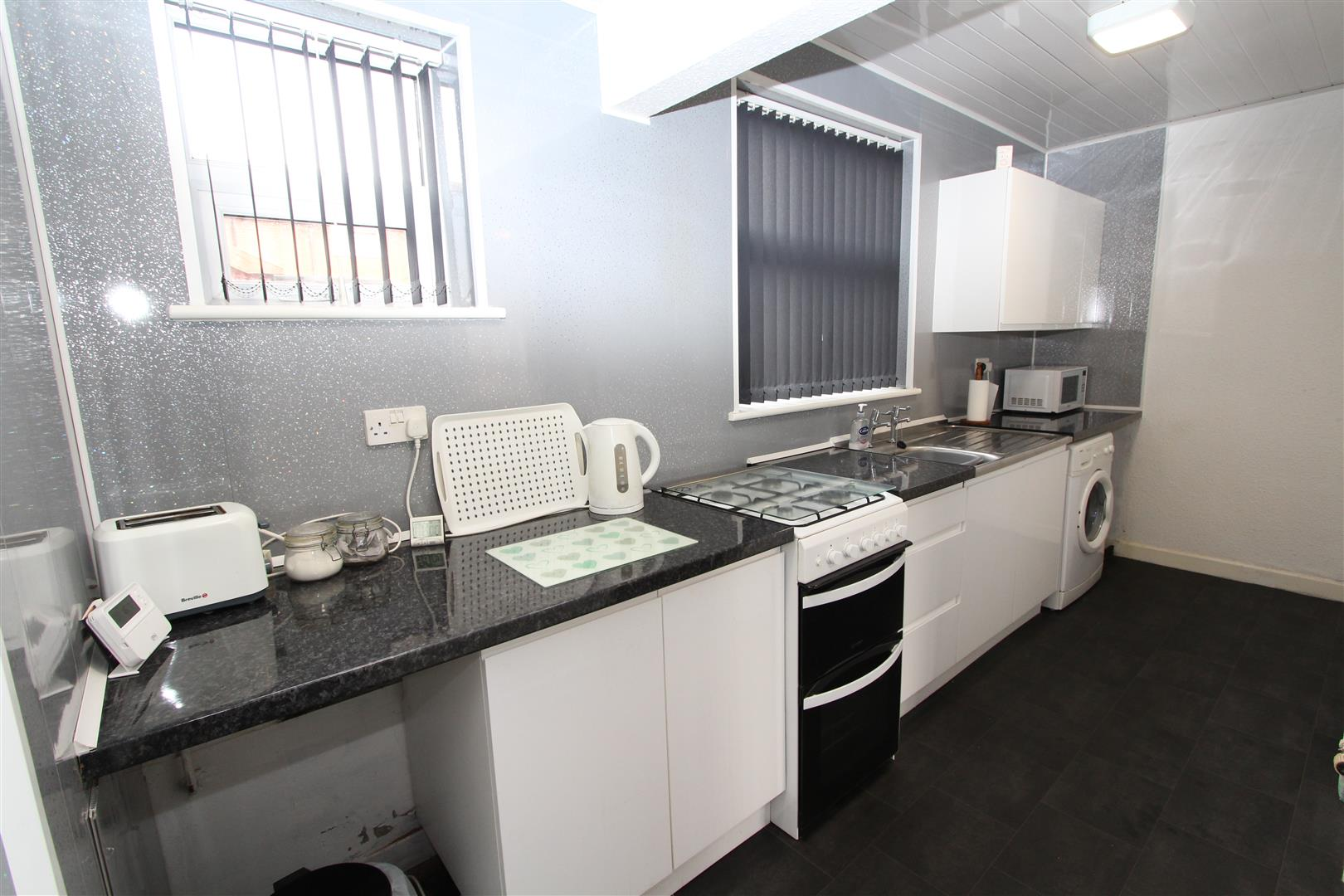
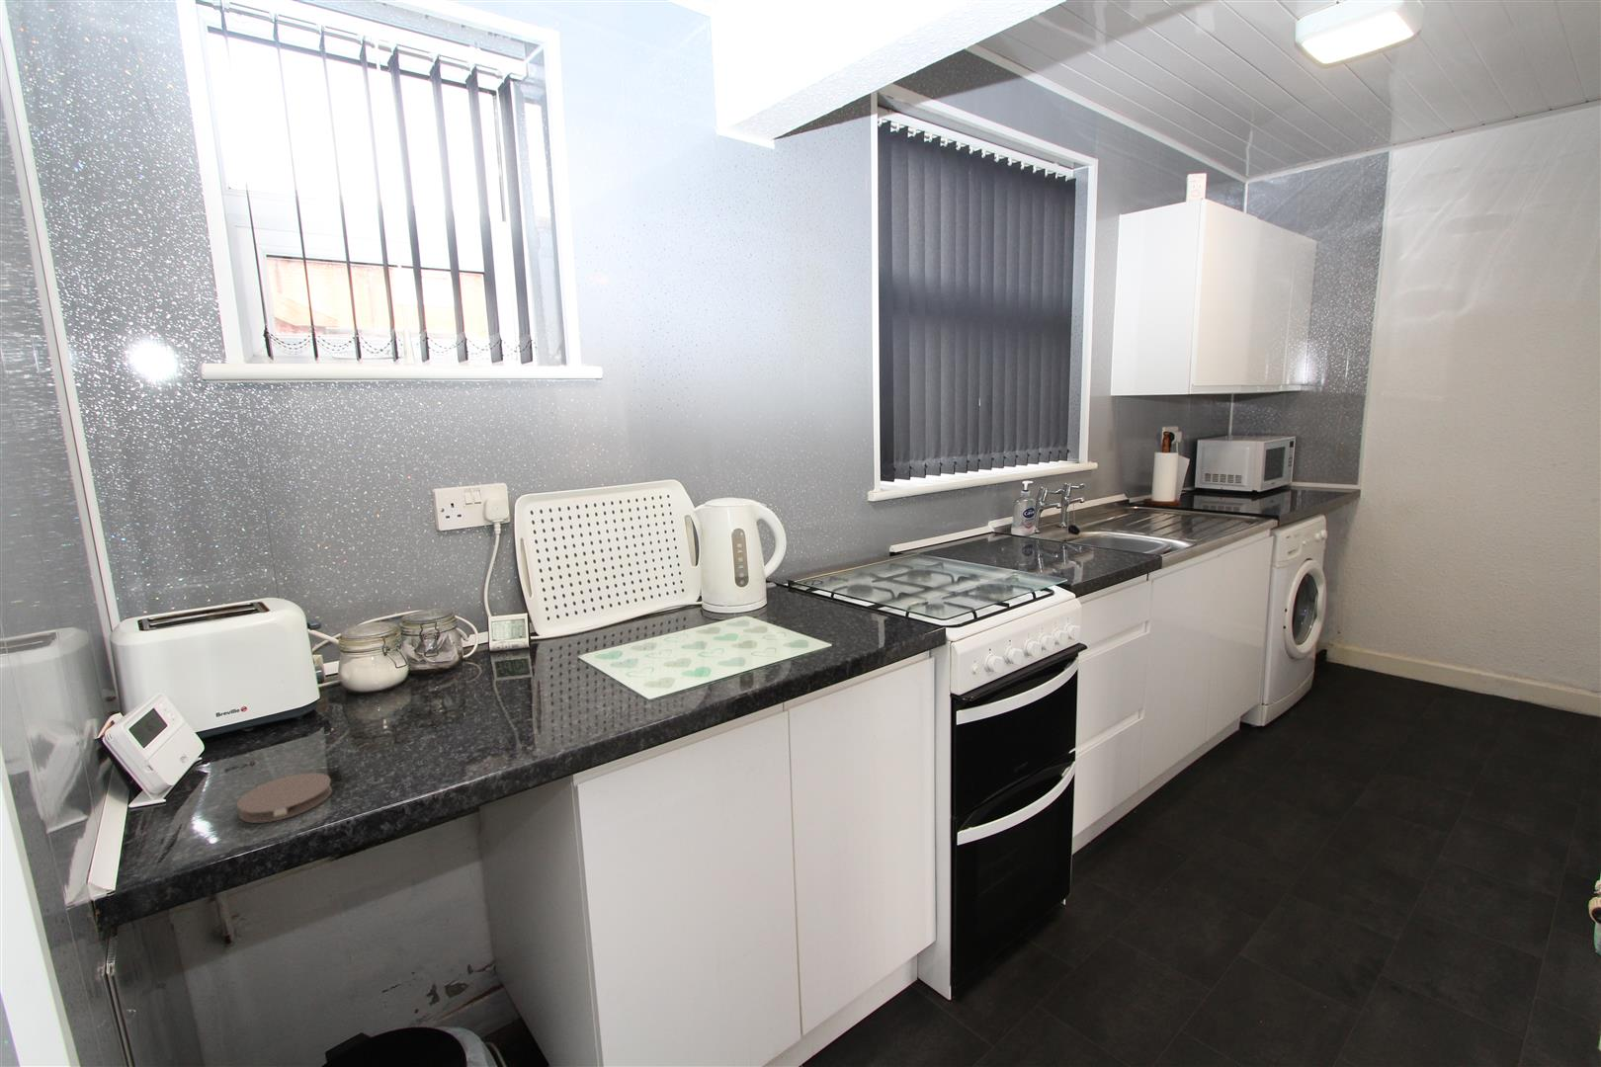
+ coaster [236,772,334,824]
